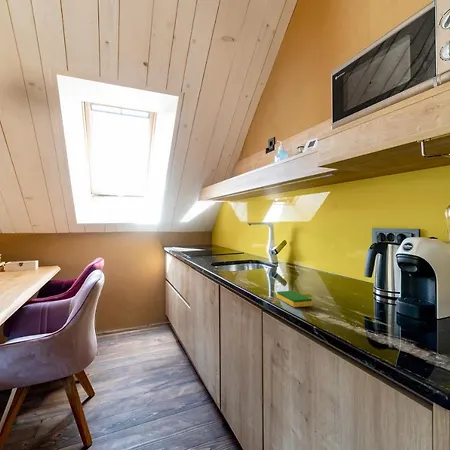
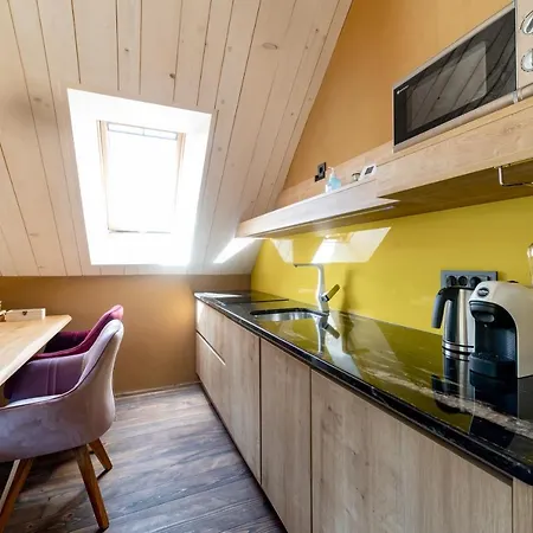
- dish sponge [276,290,313,308]
